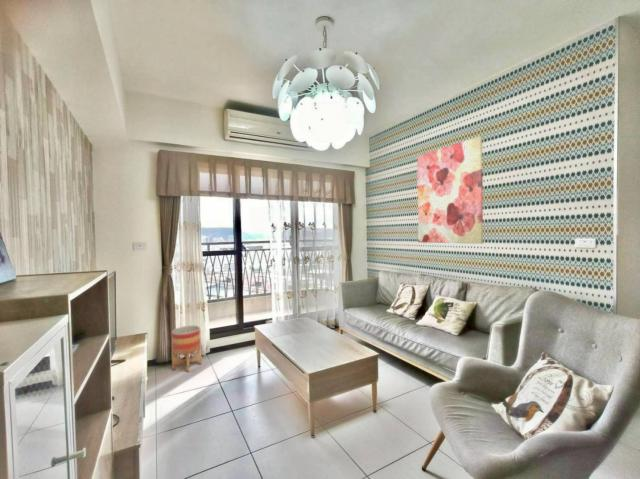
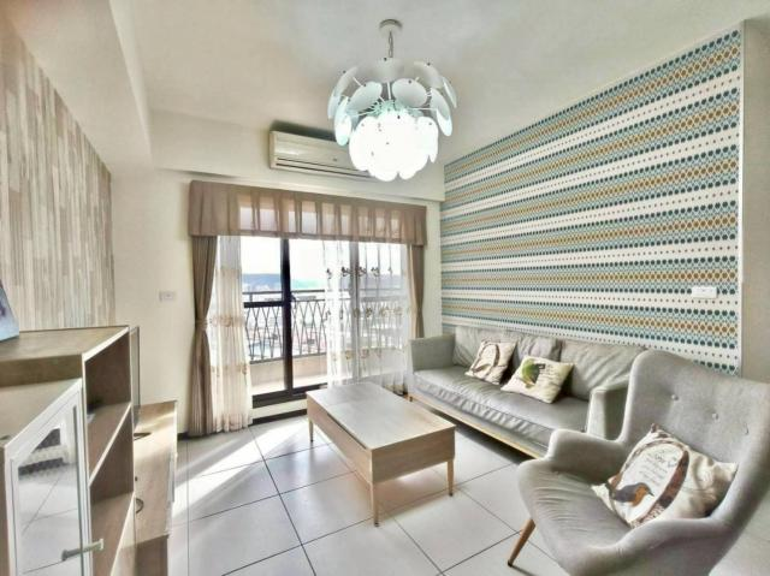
- wall art [416,135,484,245]
- planter [171,324,203,373]
